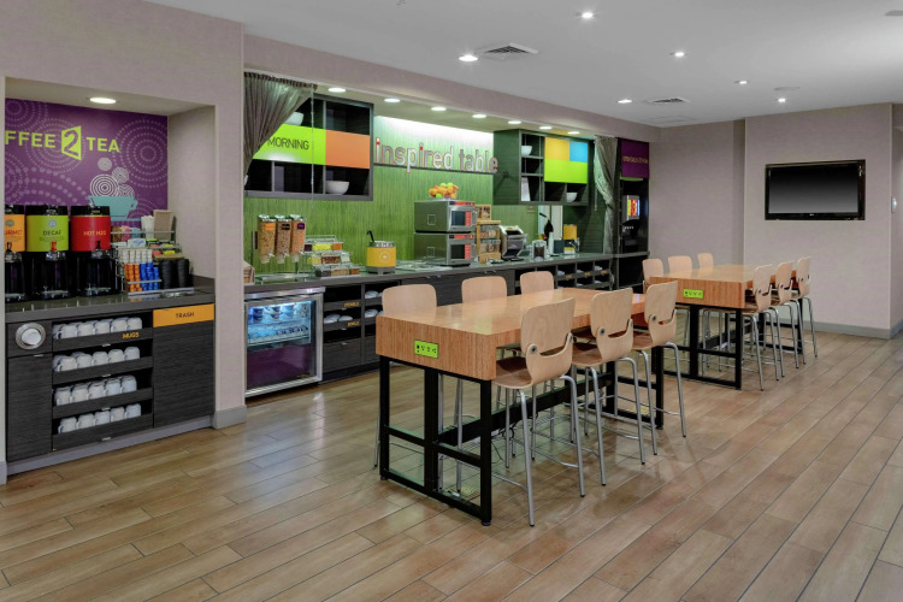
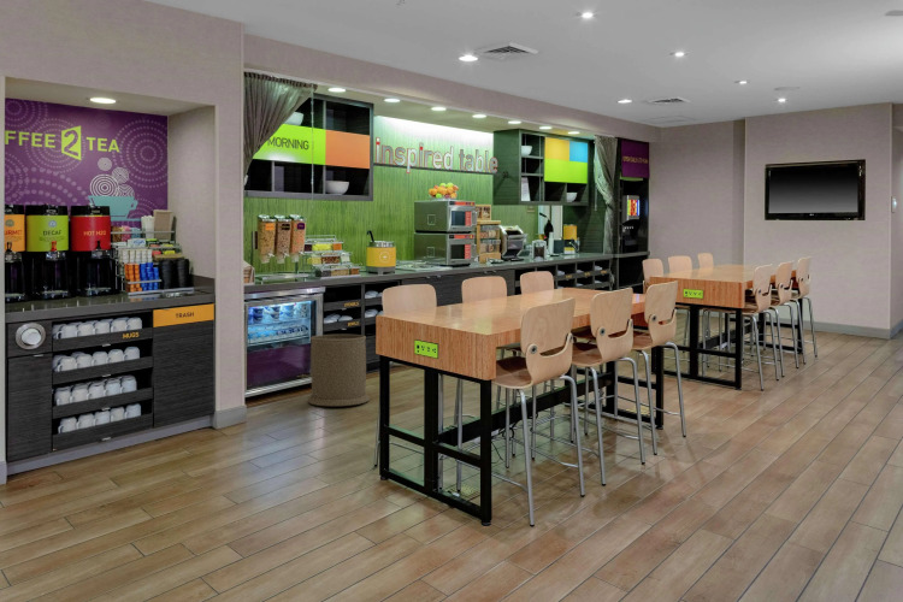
+ trash can [307,334,371,407]
